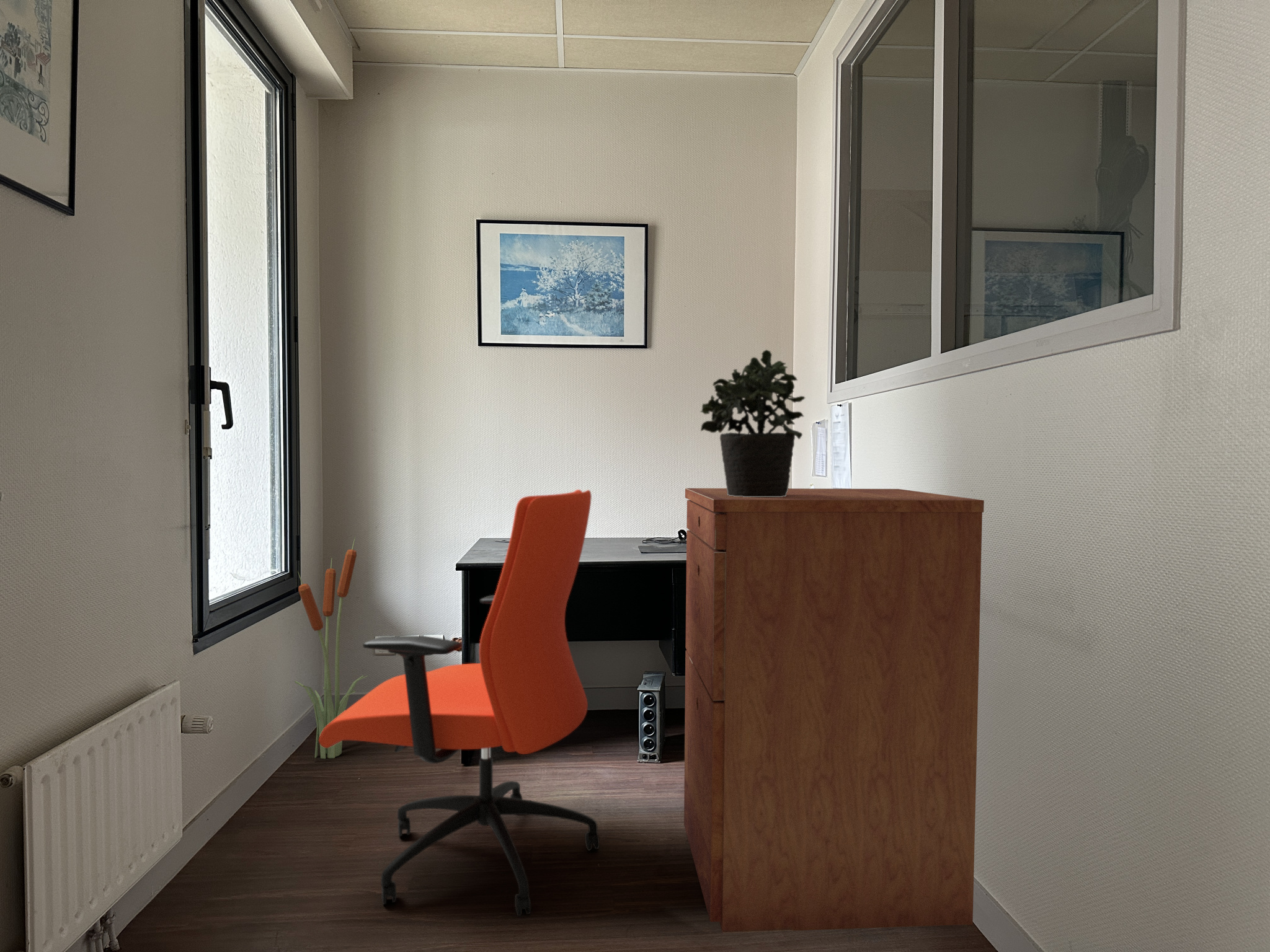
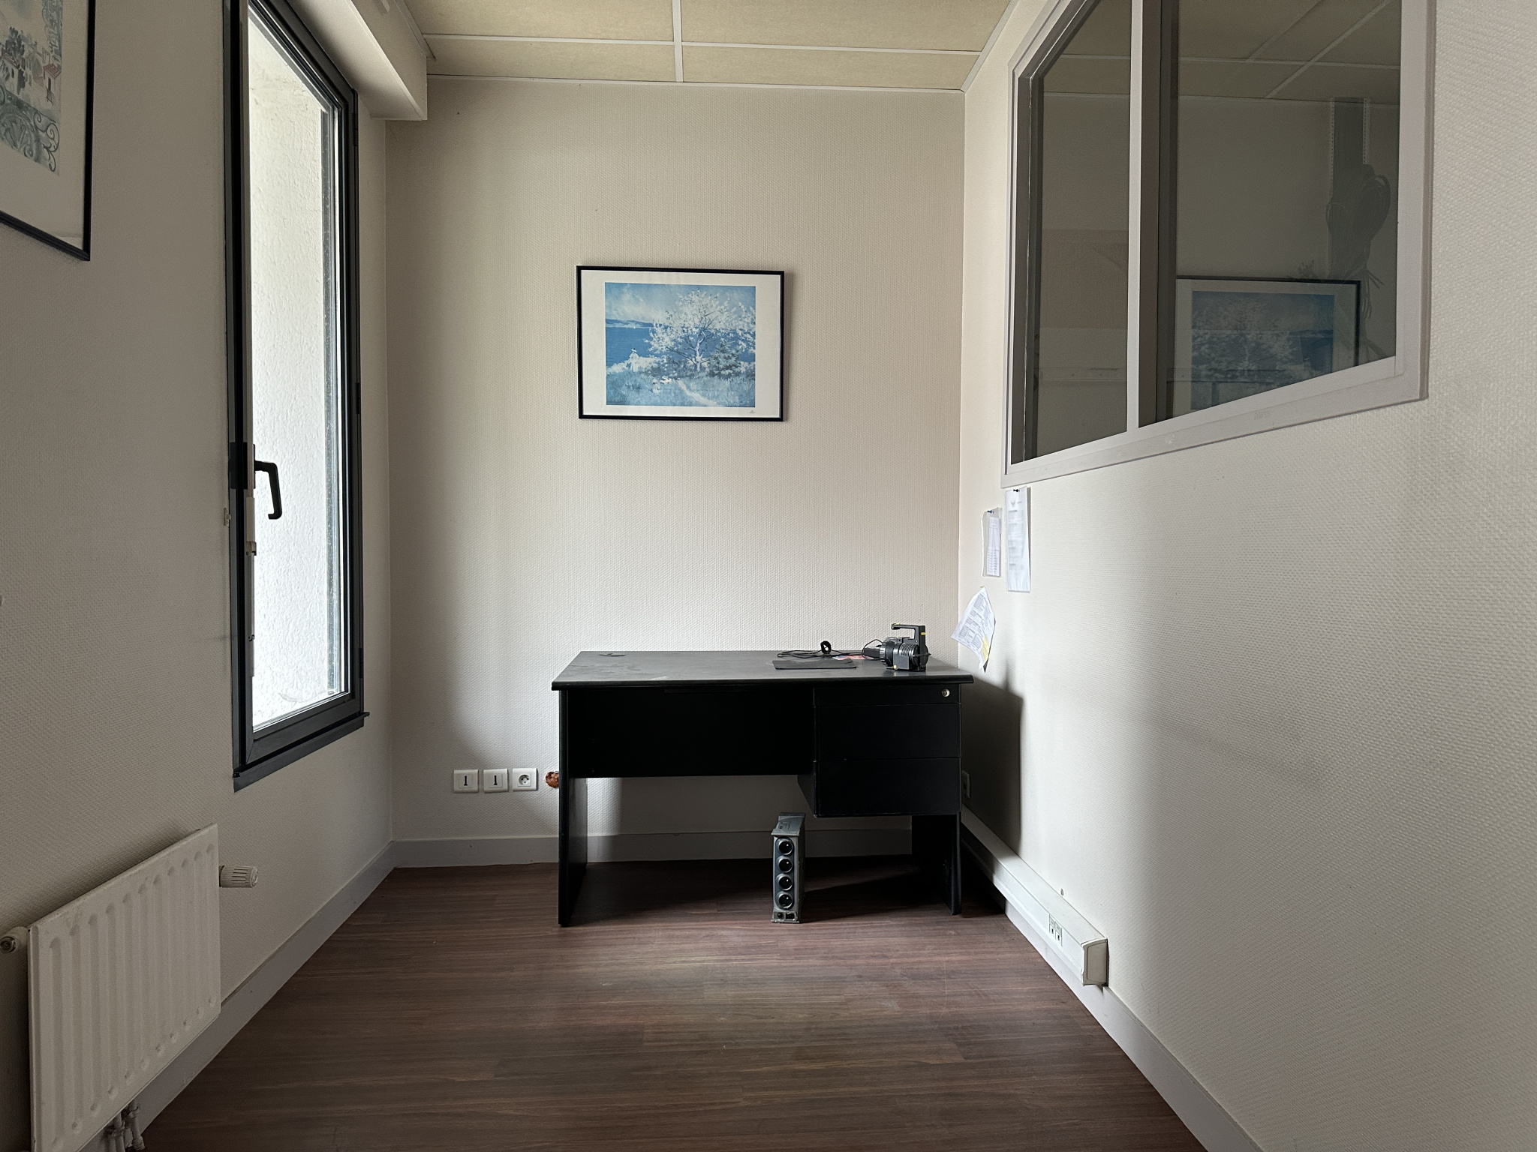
- potted plant [699,349,806,497]
- decorative plant [294,537,368,759]
- filing cabinet [683,488,985,934]
- office chair [319,489,600,917]
